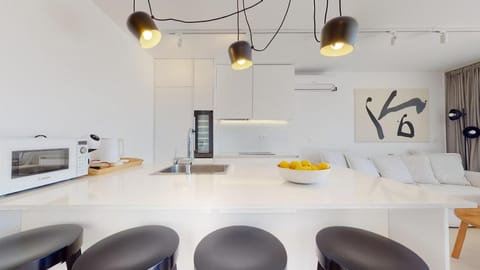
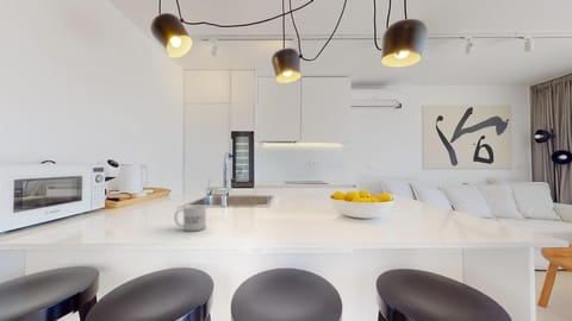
+ mug [173,203,207,232]
